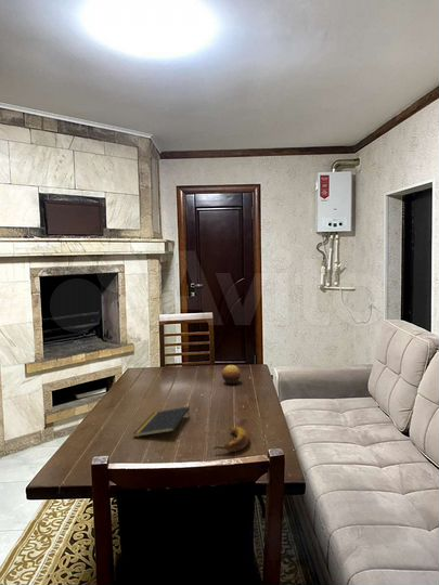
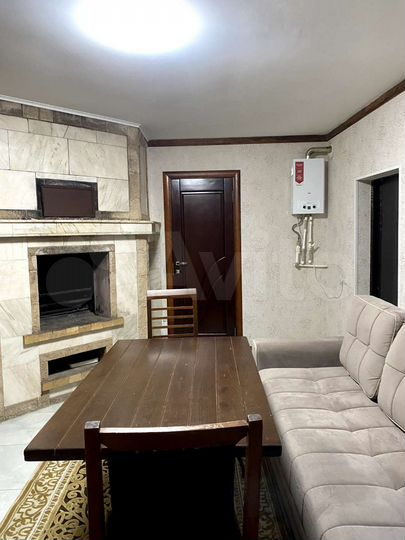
- notepad [132,406,191,438]
- fruit [221,364,242,385]
- banana [211,426,250,453]
